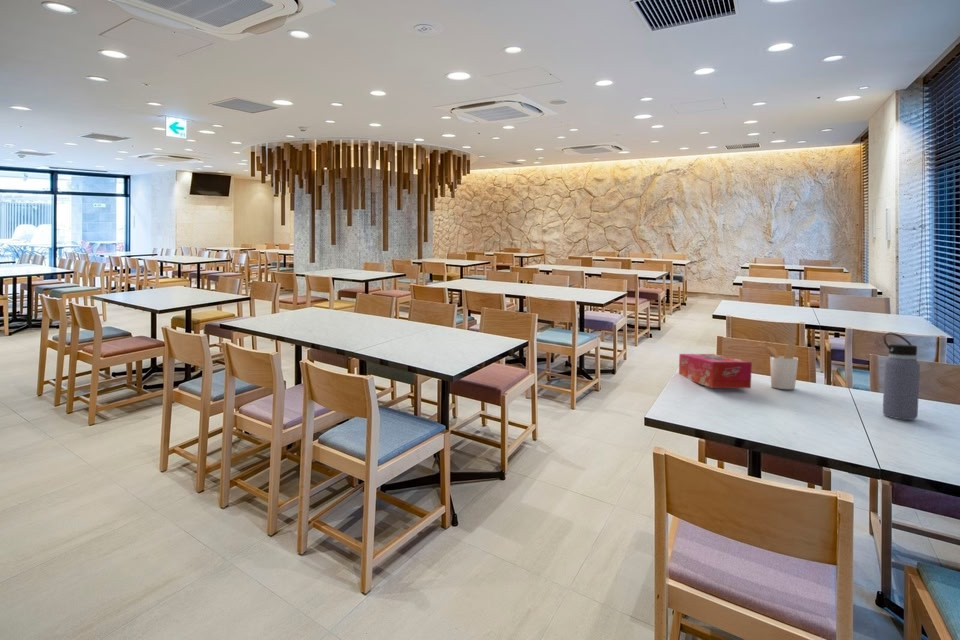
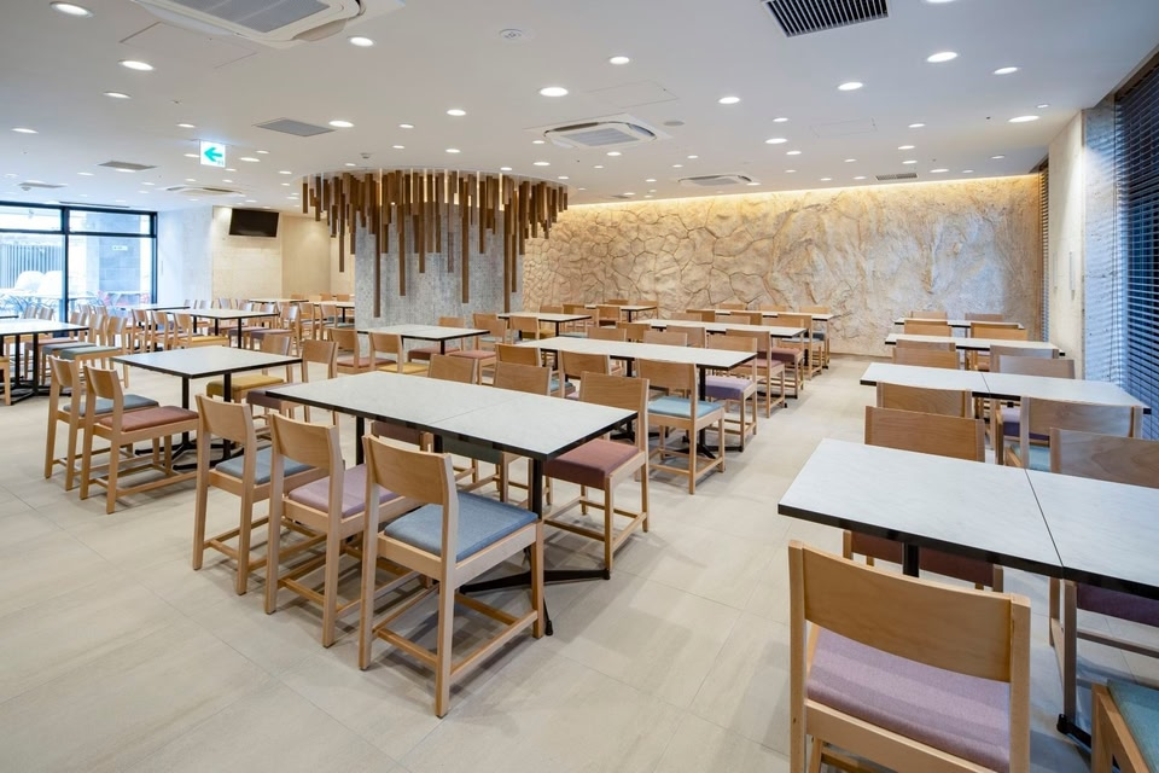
- water bottle [882,332,921,421]
- tissue box [678,353,753,389]
- utensil holder [759,343,799,390]
